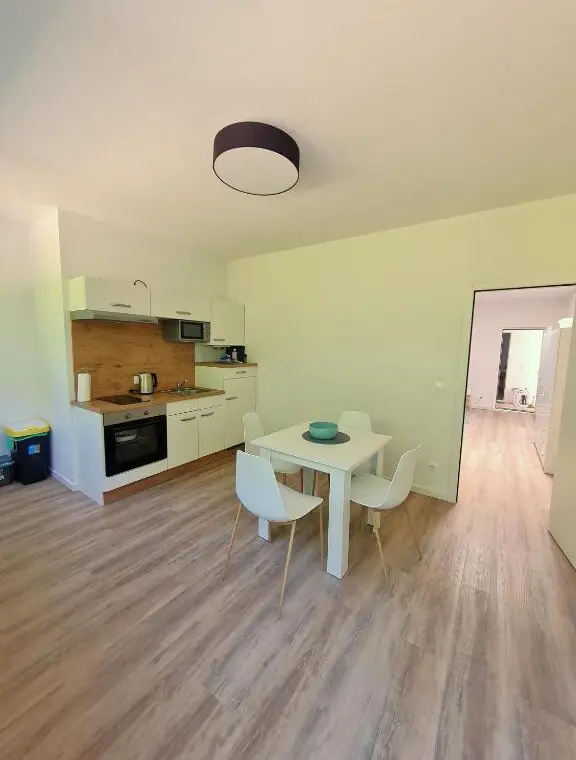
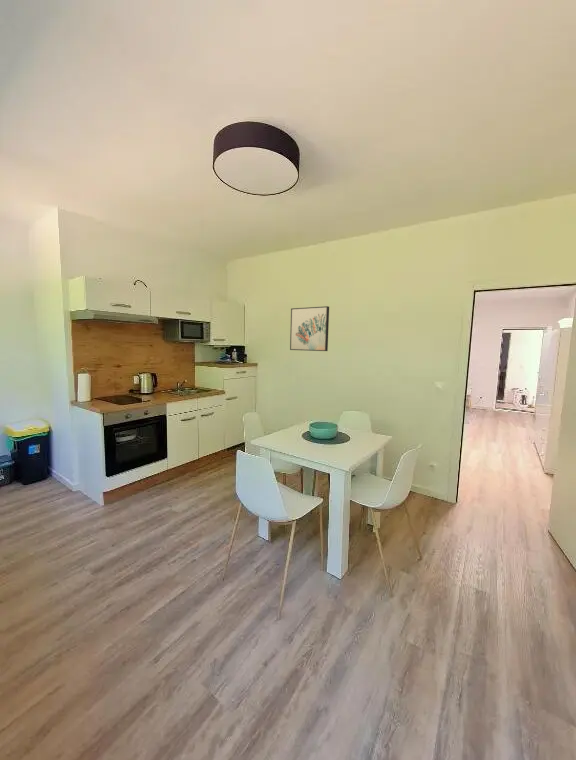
+ wall art [289,305,330,352]
